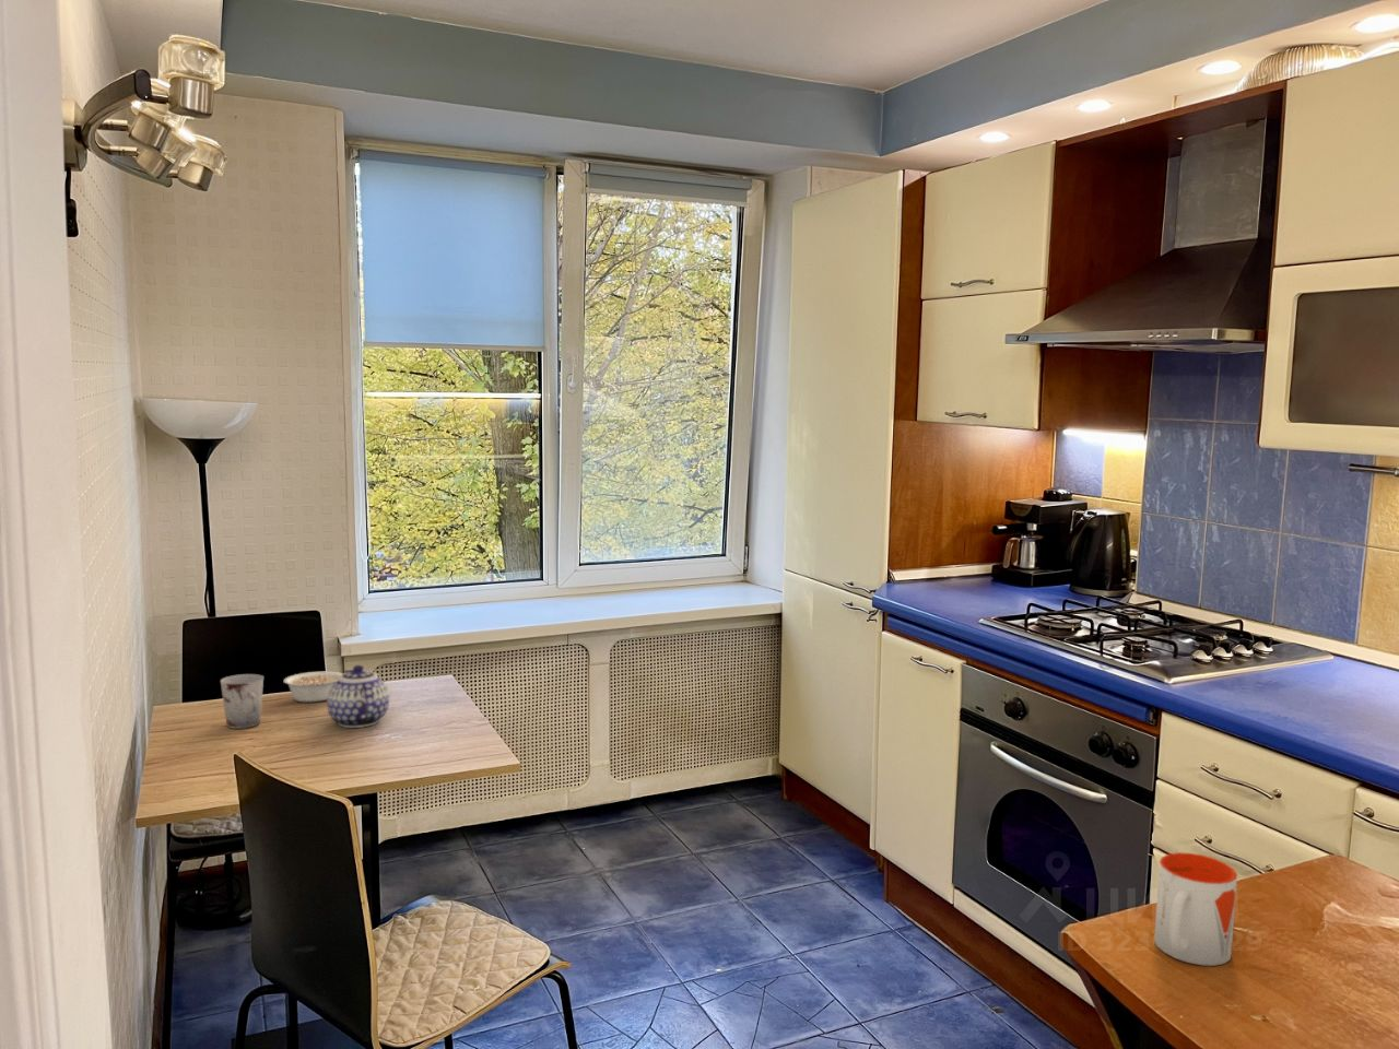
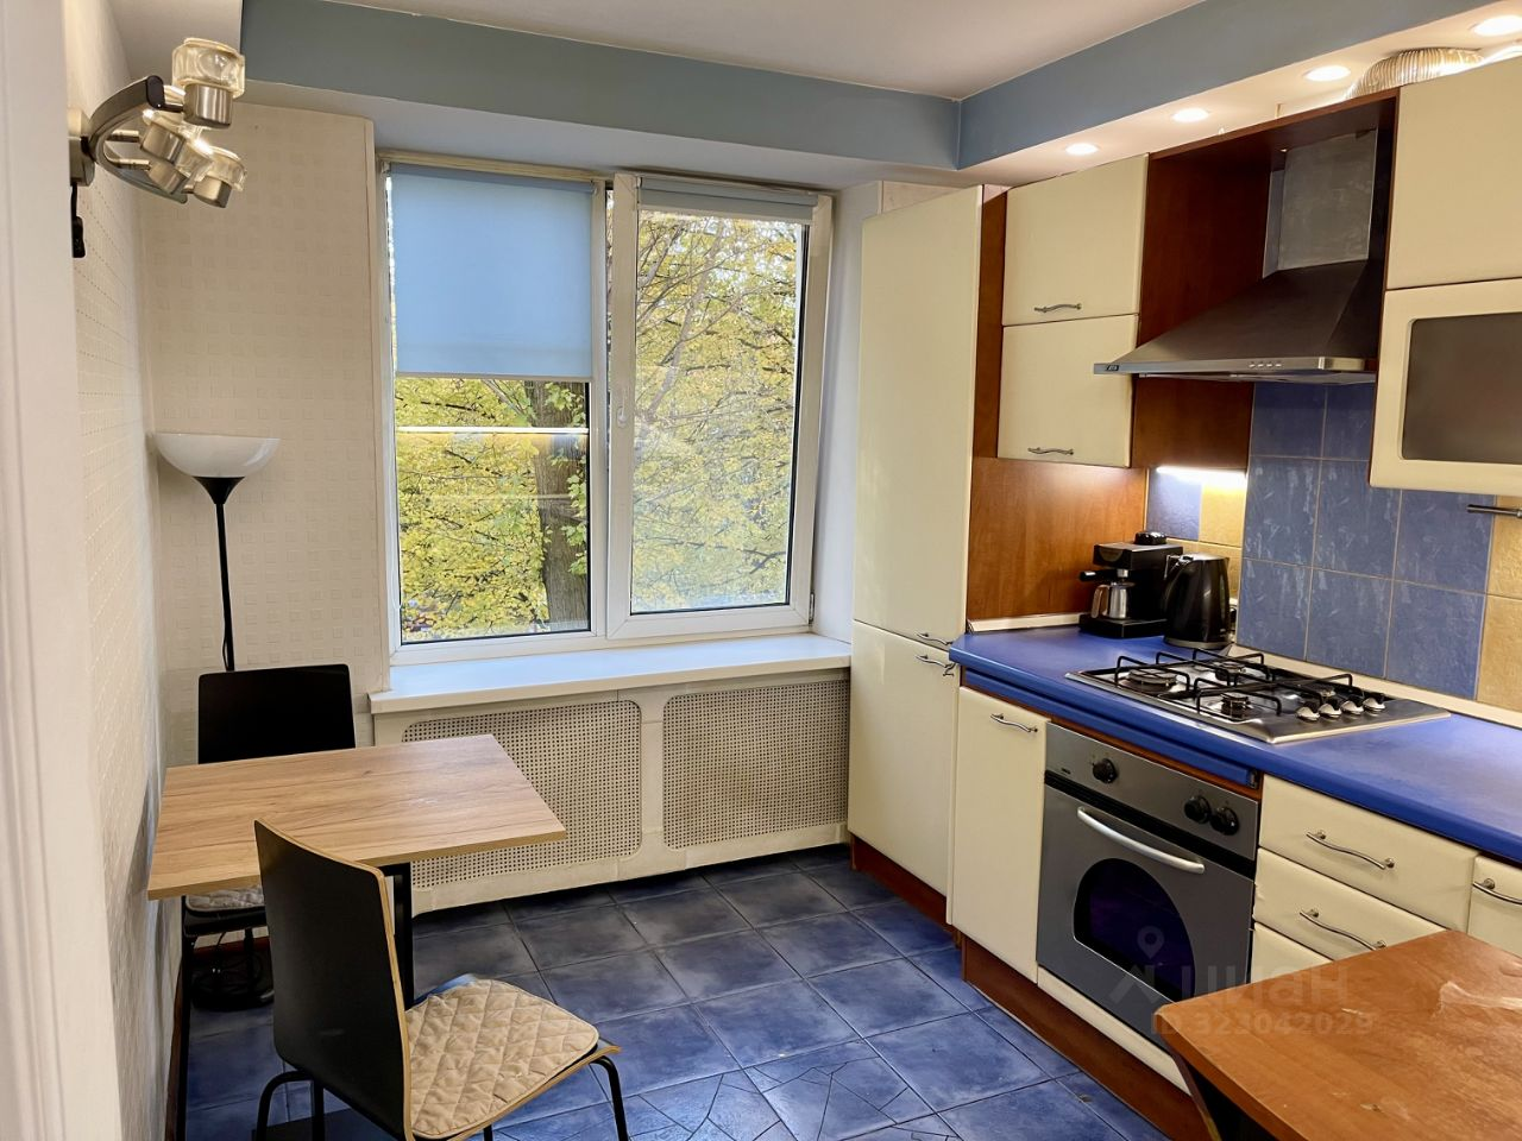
- legume [283,671,344,703]
- teapot [326,664,390,728]
- mug [1153,852,1238,967]
- cup [219,673,264,729]
